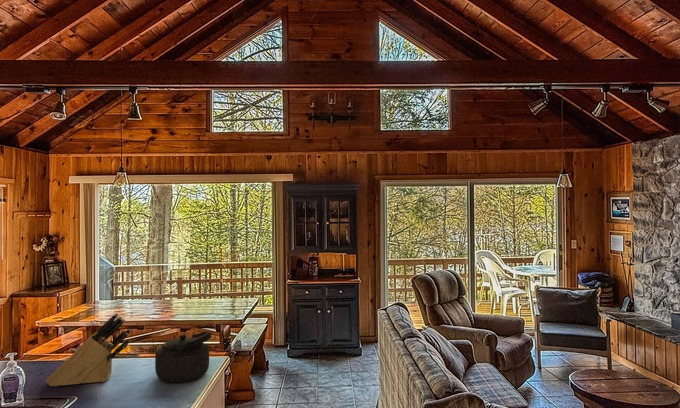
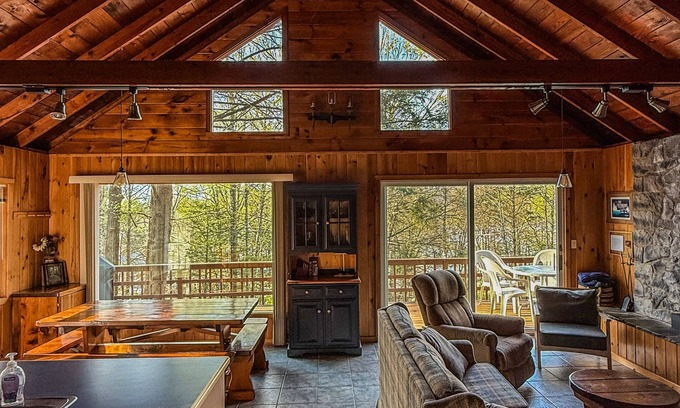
- kettle [154,331,212,383]
- knife block [45,312,132,387]
